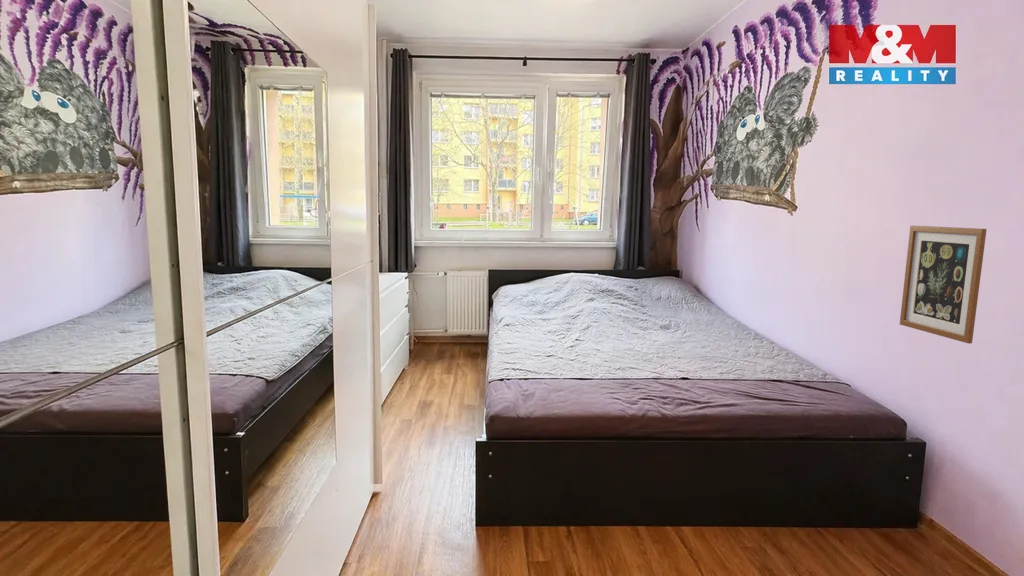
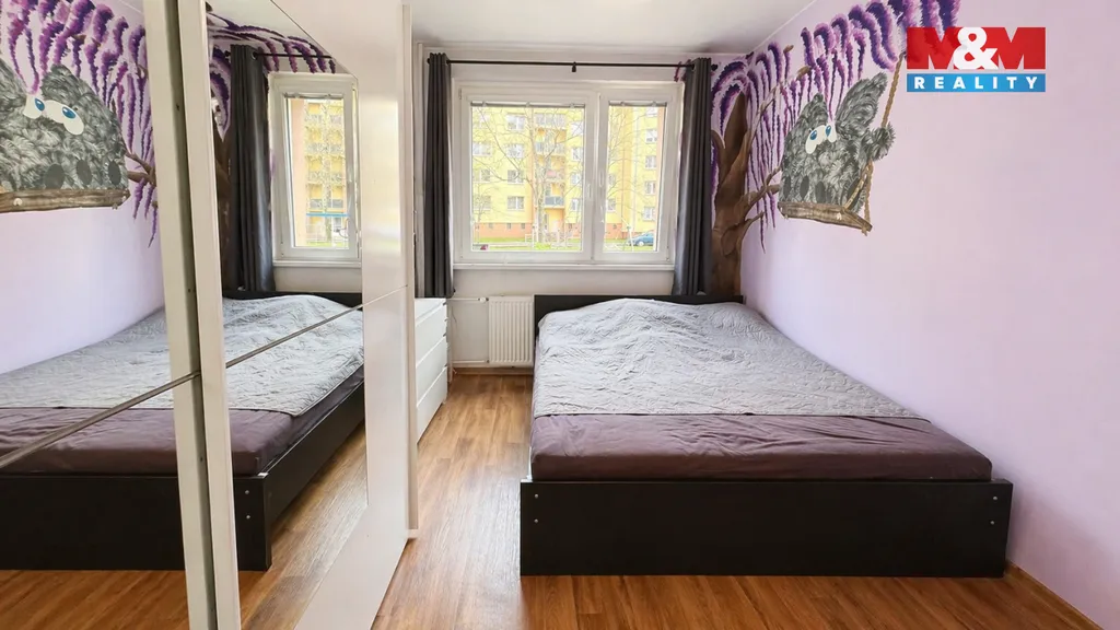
- wall art [899,225,988,345]
